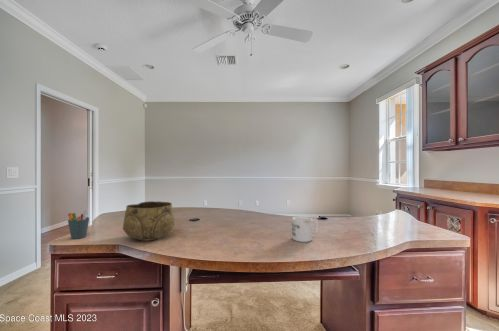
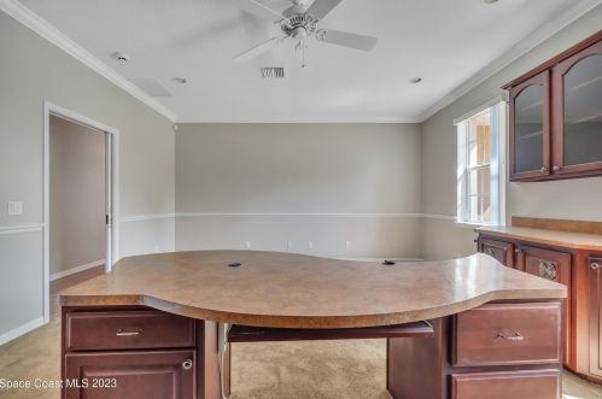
- pen holder [67,209,90,240]
- decorative bowl [122,200,175,242]
- mug [291,215,319,243]
